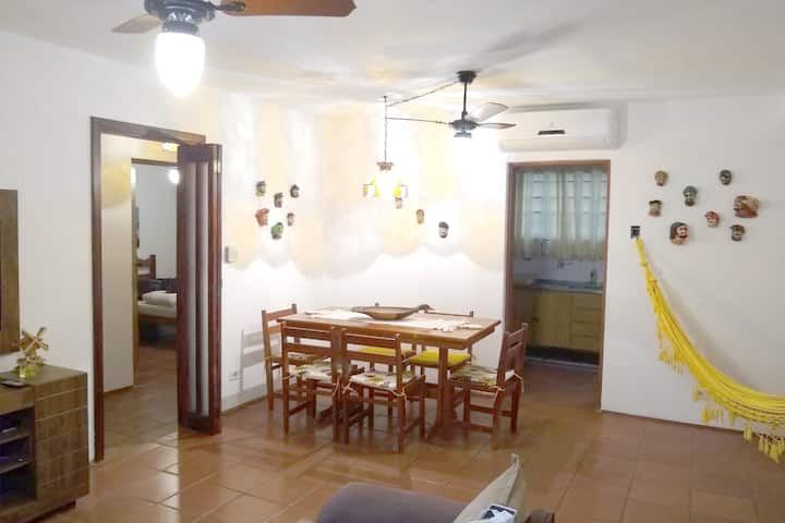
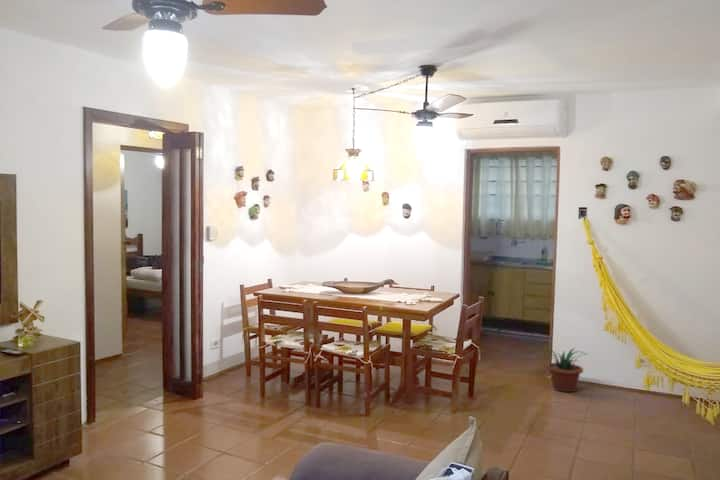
+ potted plant [541,346,587,393]
